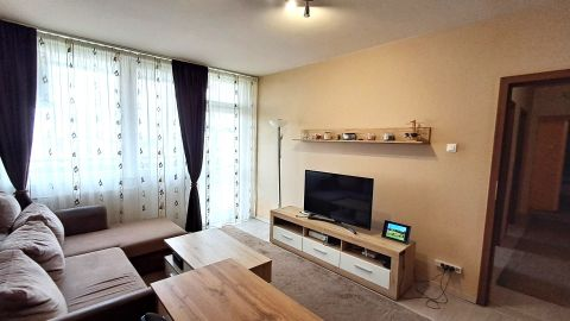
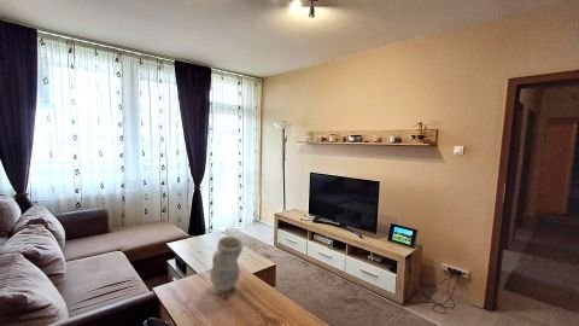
+ vase [209,235,245,293]
